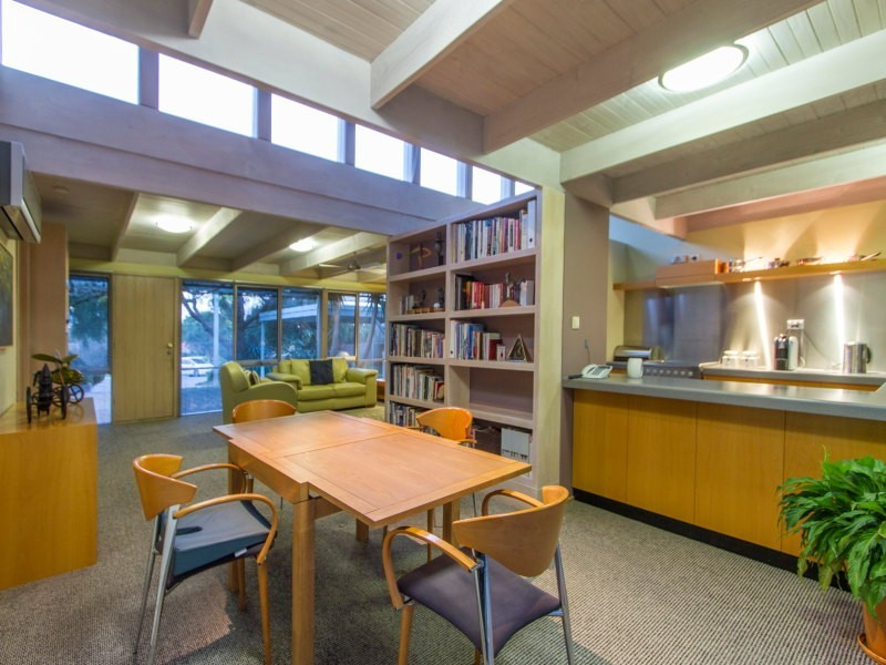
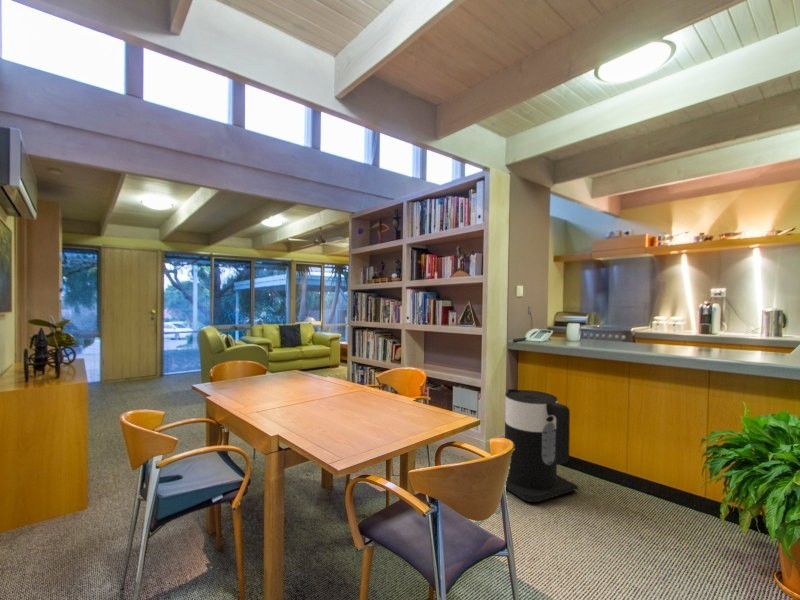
+ trash can [504,388,579,503]
